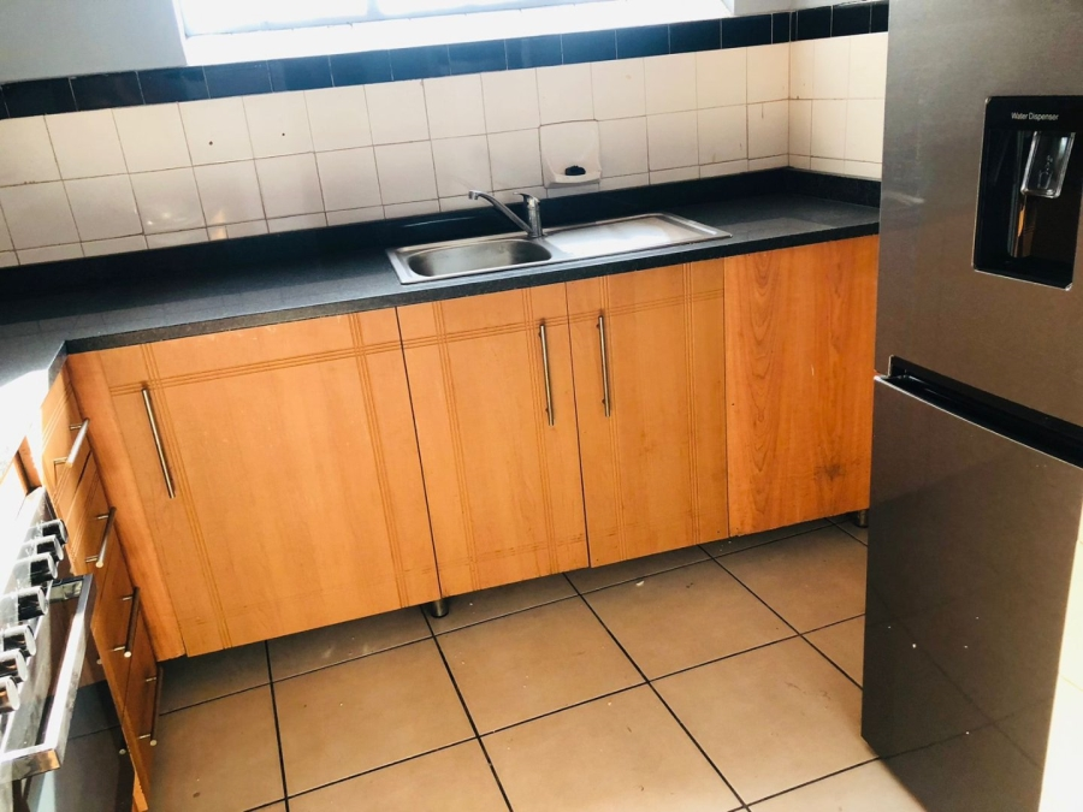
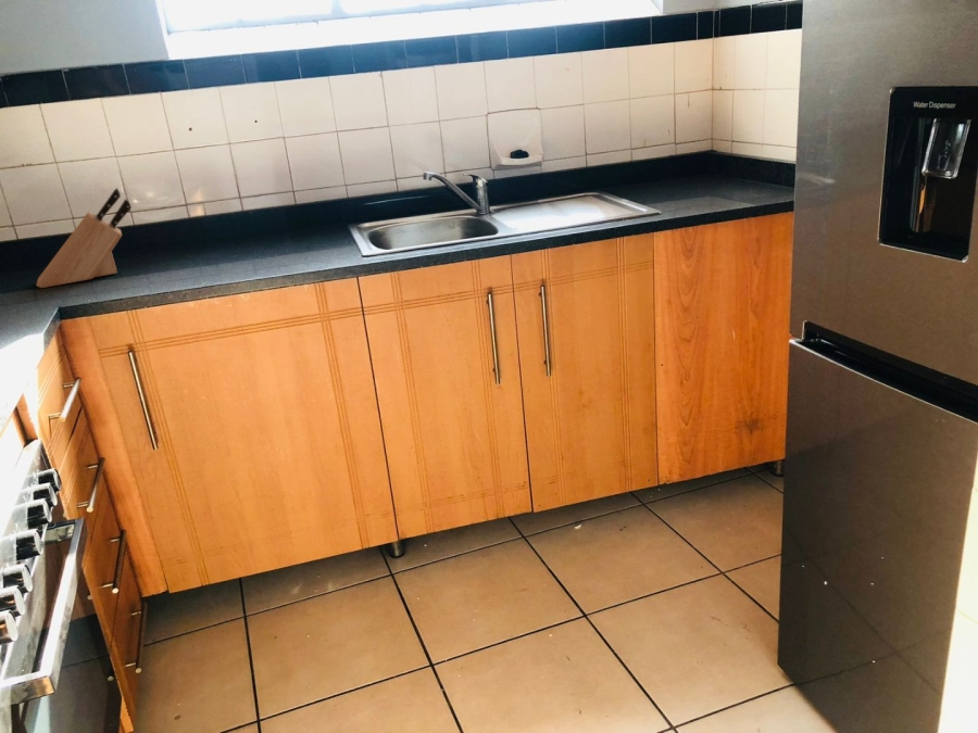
+ knife block [36,187,133,289]
